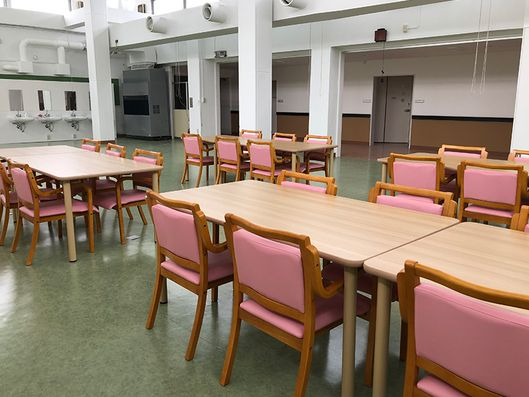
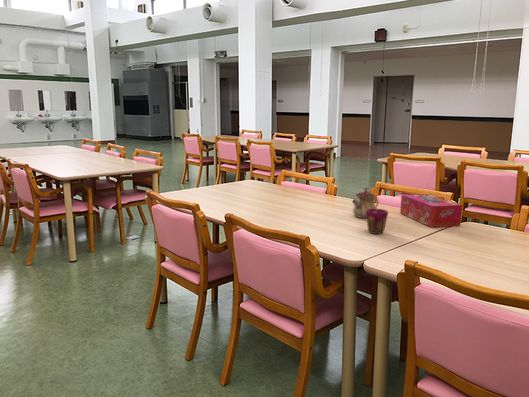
+ cup [366,208,389,235]
+ teapot [351,186,379,219]
+ tissue box [399,193,463,228]
